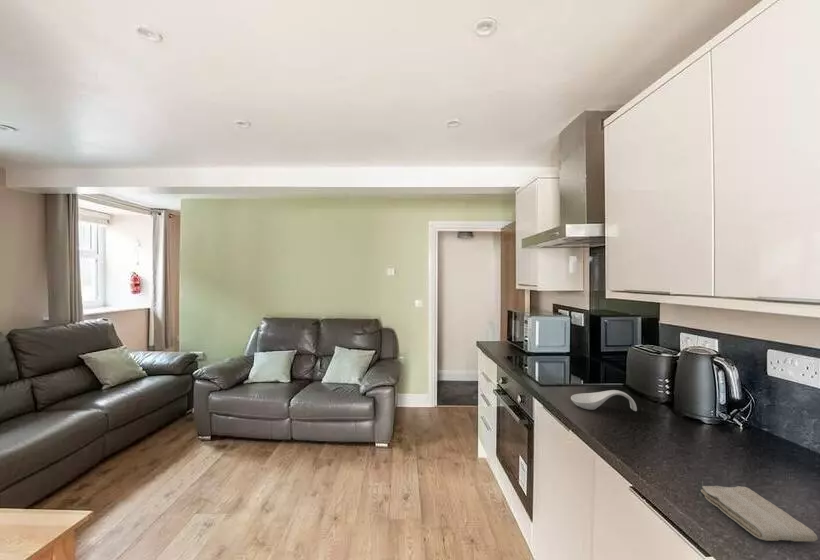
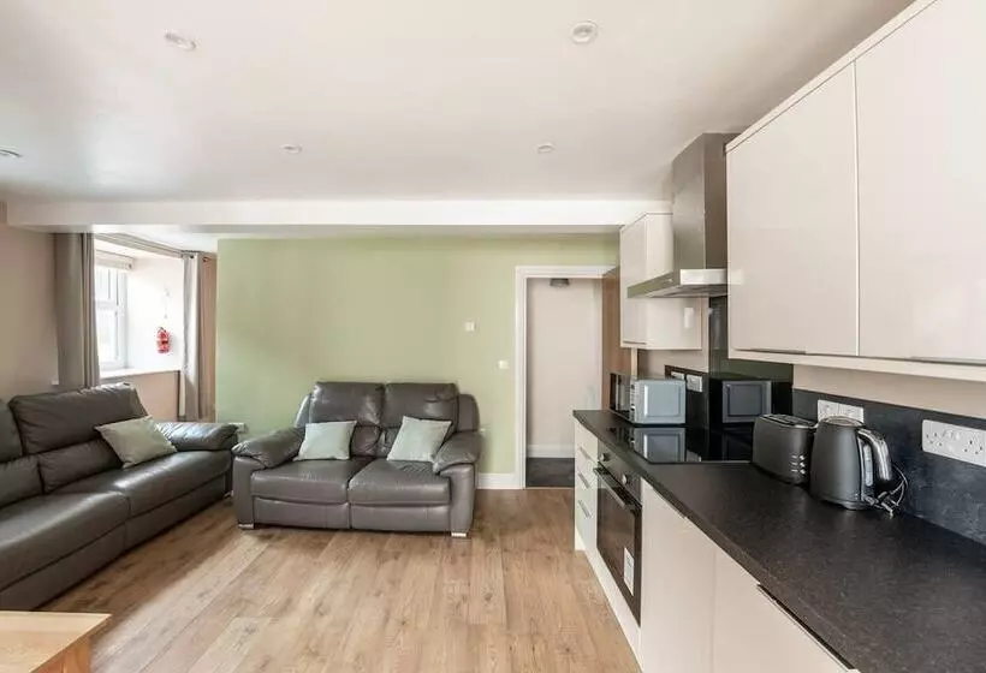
- washcloth [700,485,819,543]
- spoon rest [570,389,638,412]
